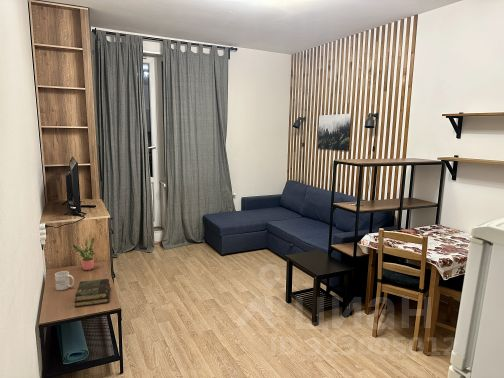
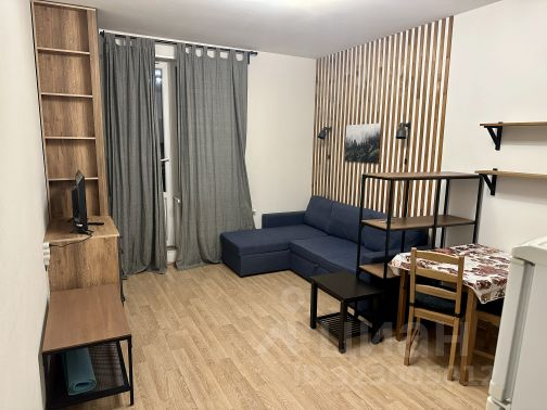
- potted plant [72,237,96,271]
- mug [54,270,75,291]
- book [73,278,111,308]
